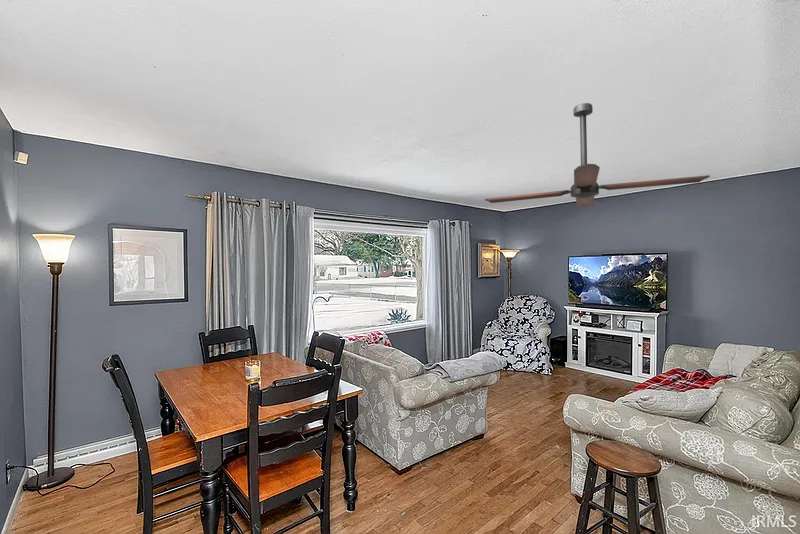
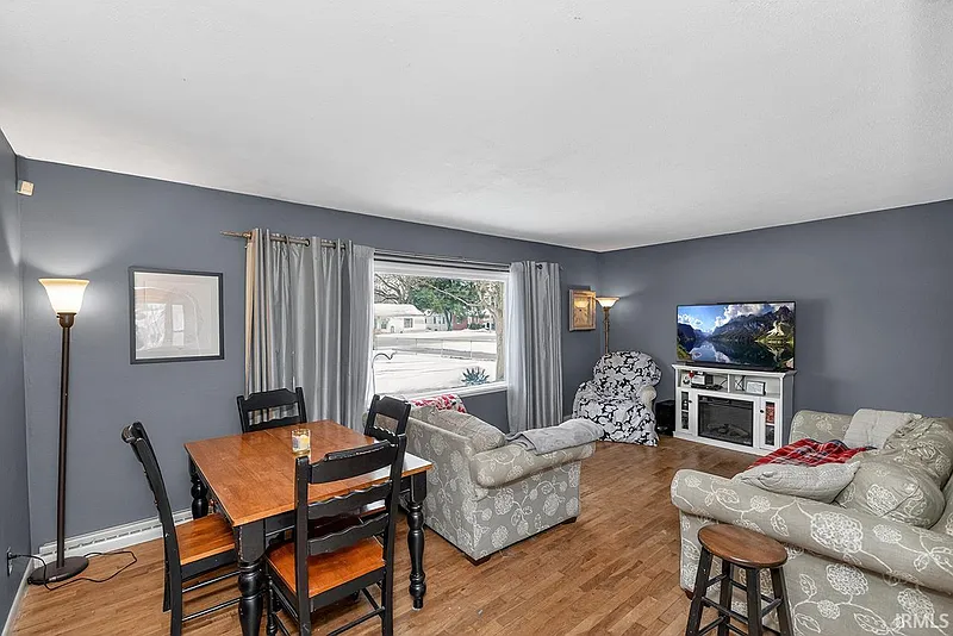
- ceiling fan [484,102,711,209]
